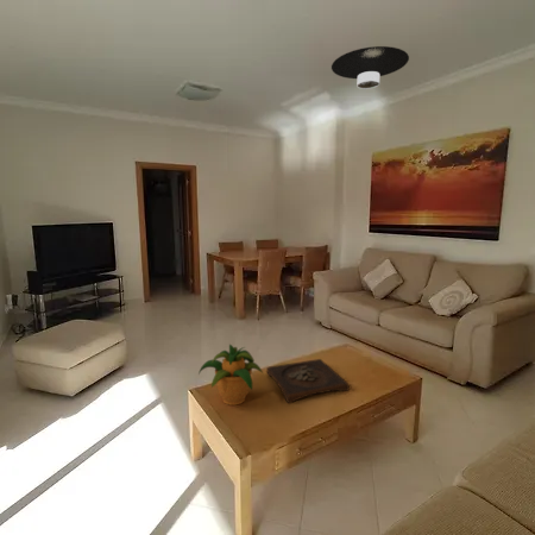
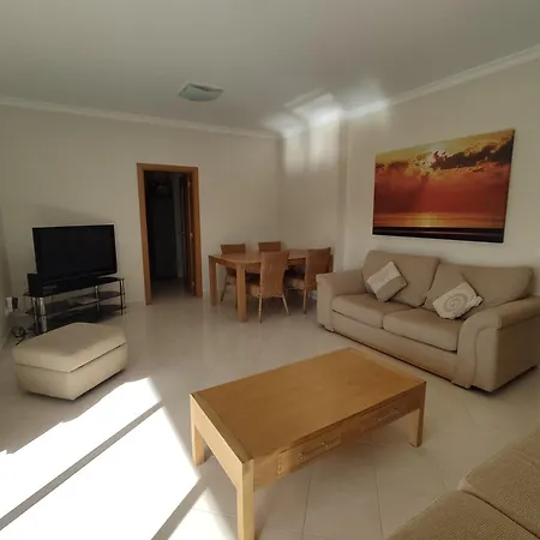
- wooden tray [266,358,351,404]
- ceiling light [331,45,410,90]
- potted plant [197,344,264,407]
